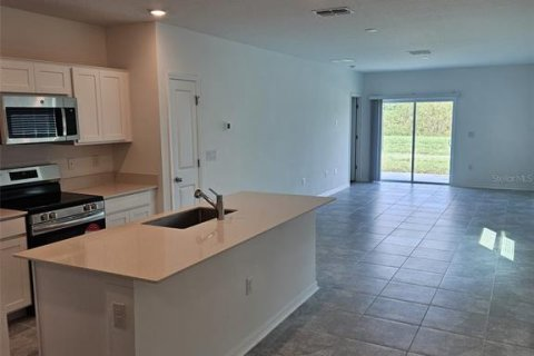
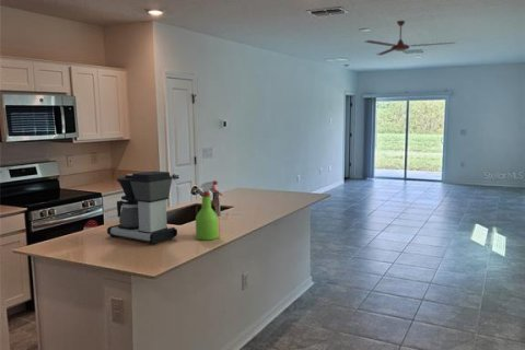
+ ceiling fan [363,20,456,56]
+ spray bottle [195,179,224,241]
+ coffee maker [106,171,178,245]
